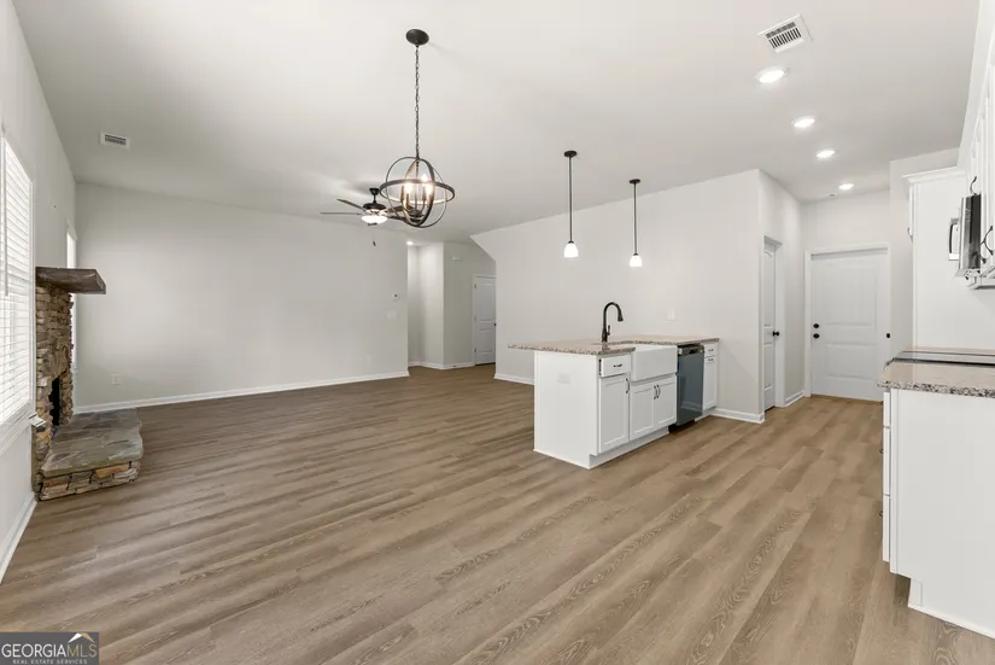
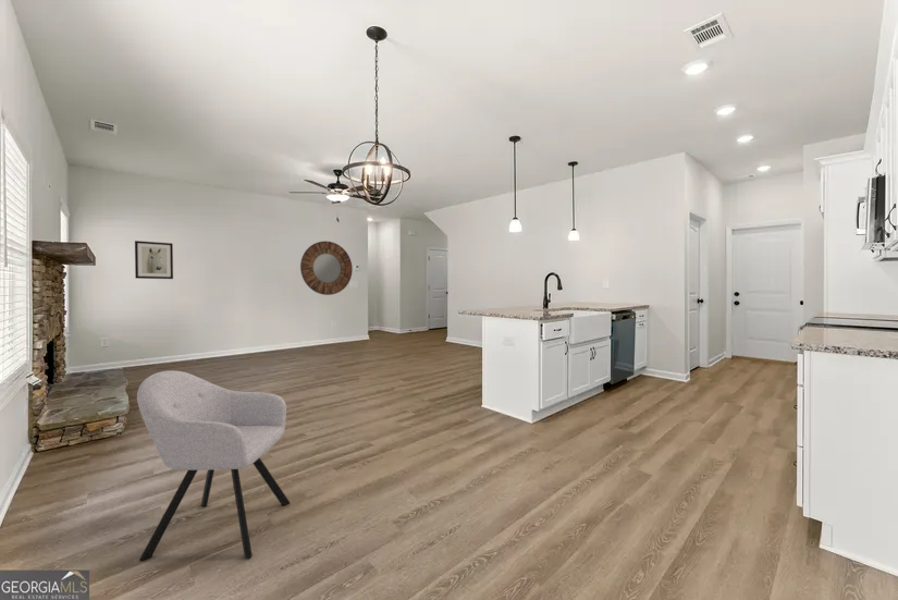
+ home mirror [299,241,354,296]
+ wall art [134,240,174,280]
+ chair [136,369,291,562]
